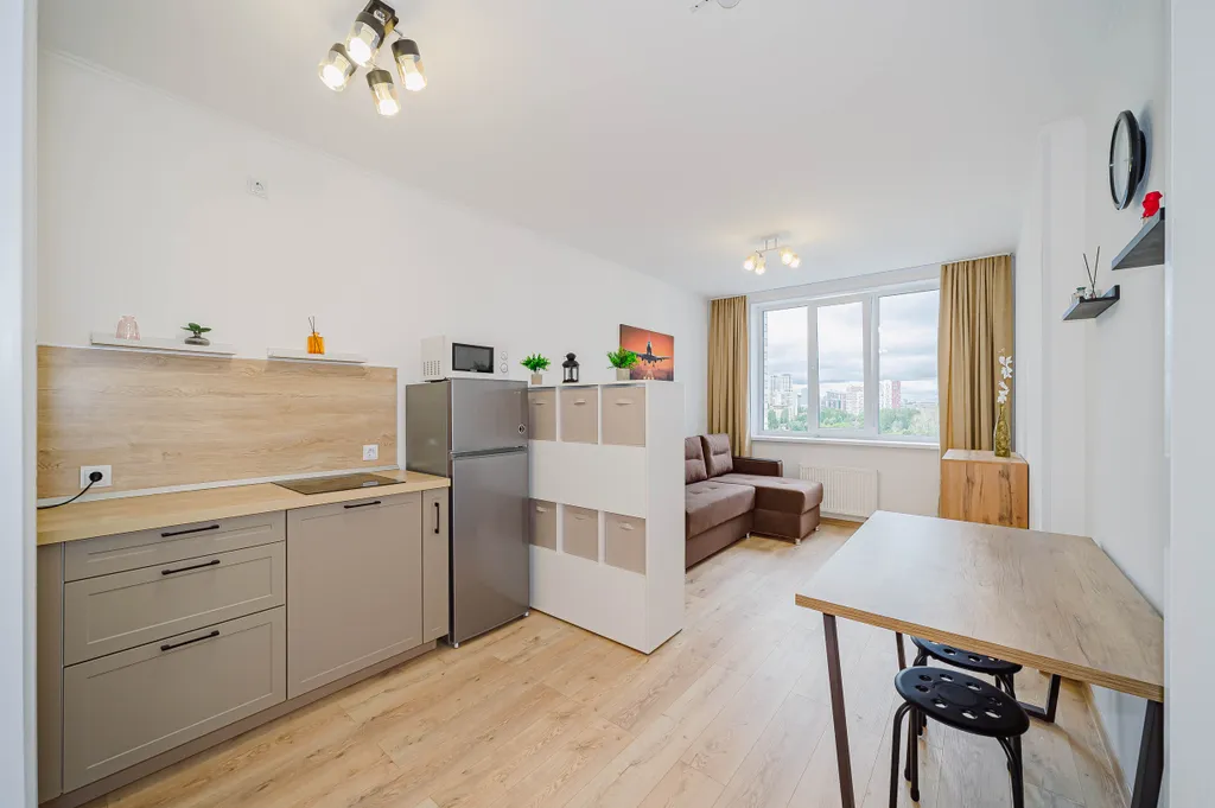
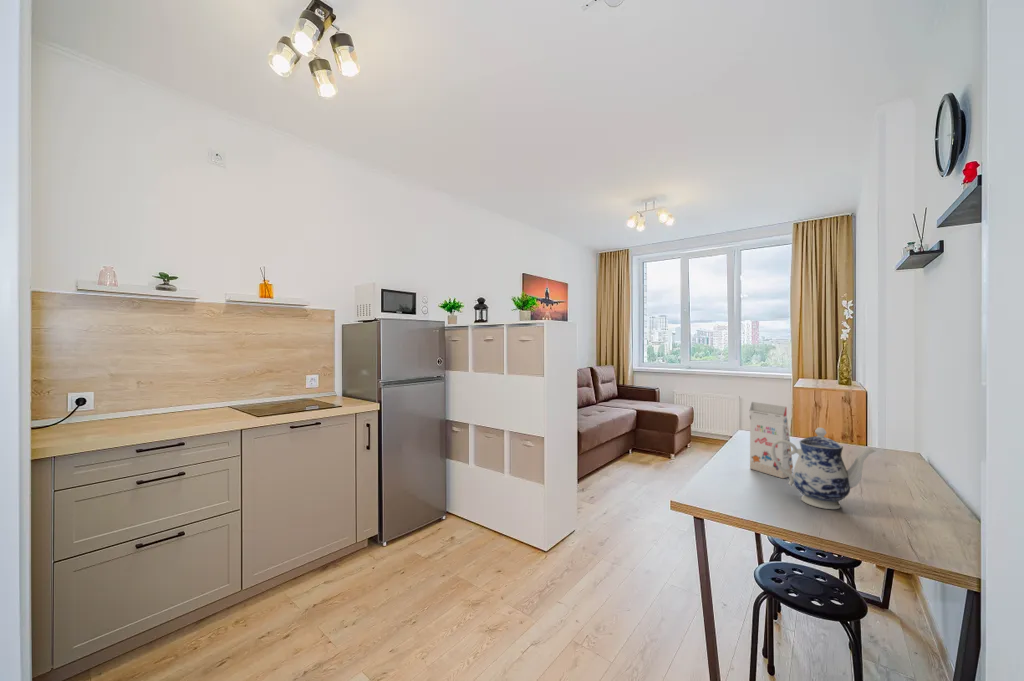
+ teapot [771,427,877,510]
+ gift box [748,401,794,479]
